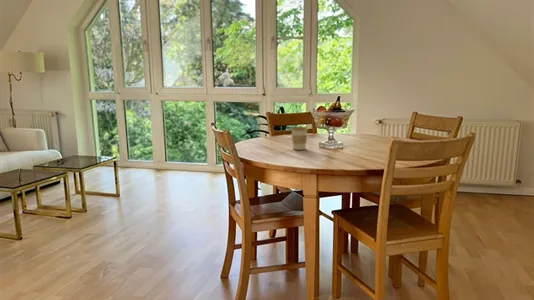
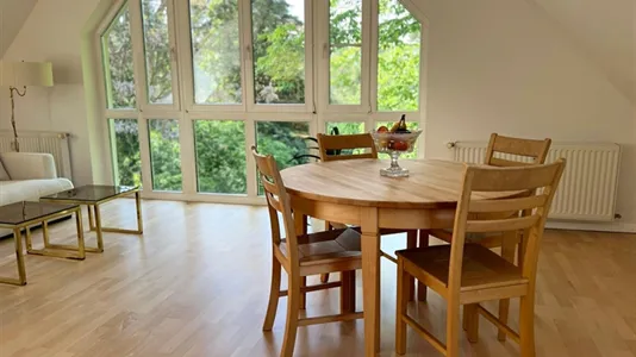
- coffee cup [290,126,309,151]
